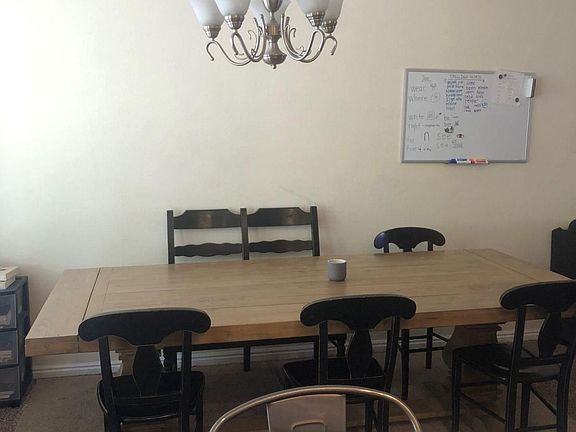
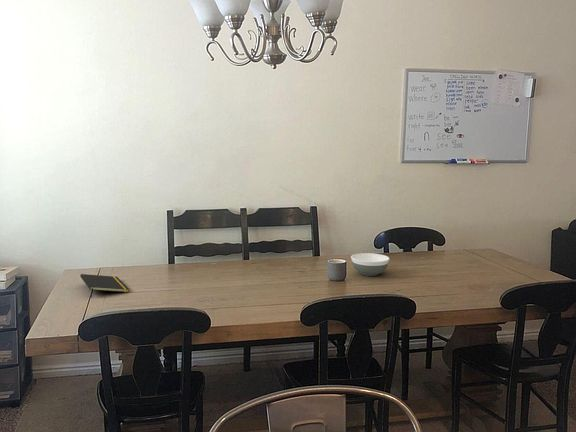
+ bowl [350,252,390,277]
+ notepad [79,273,130,299]
